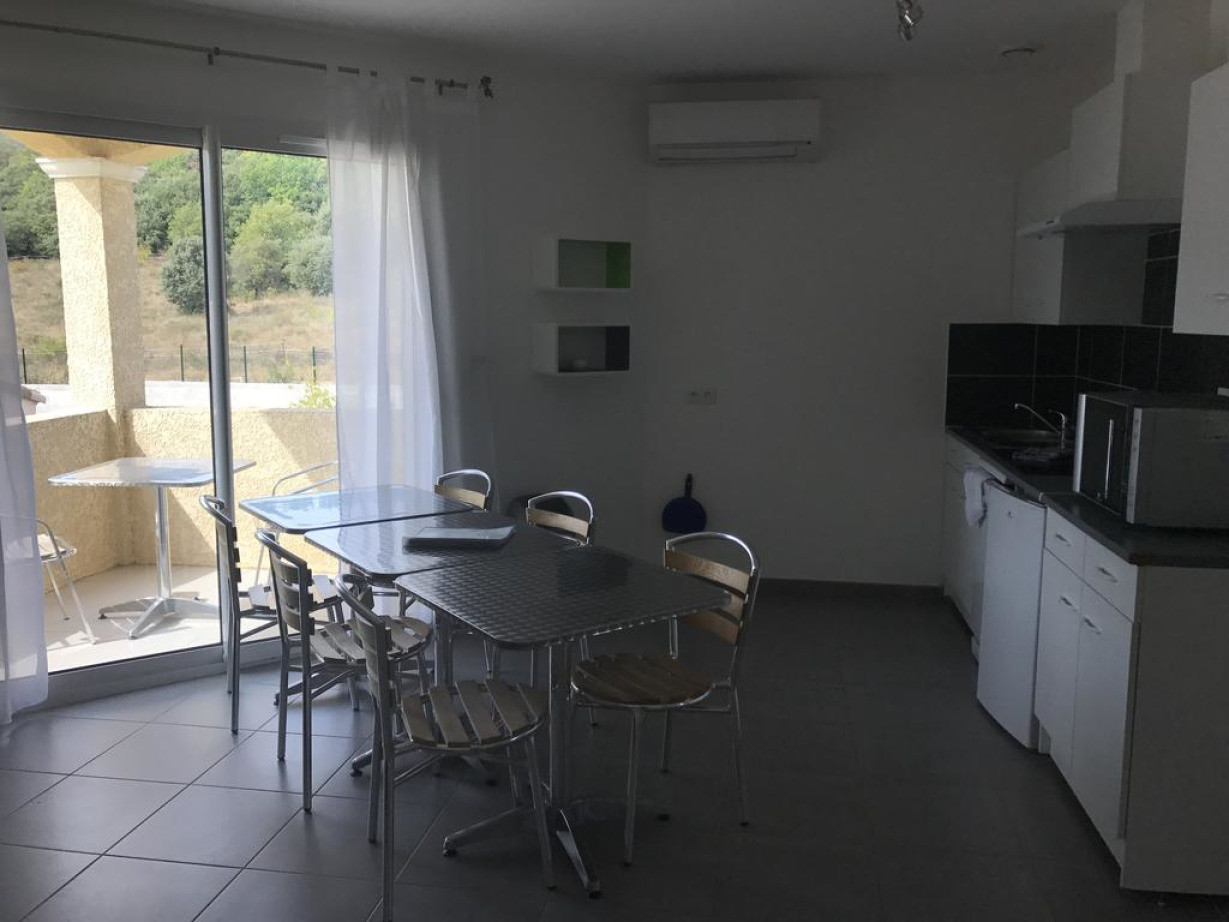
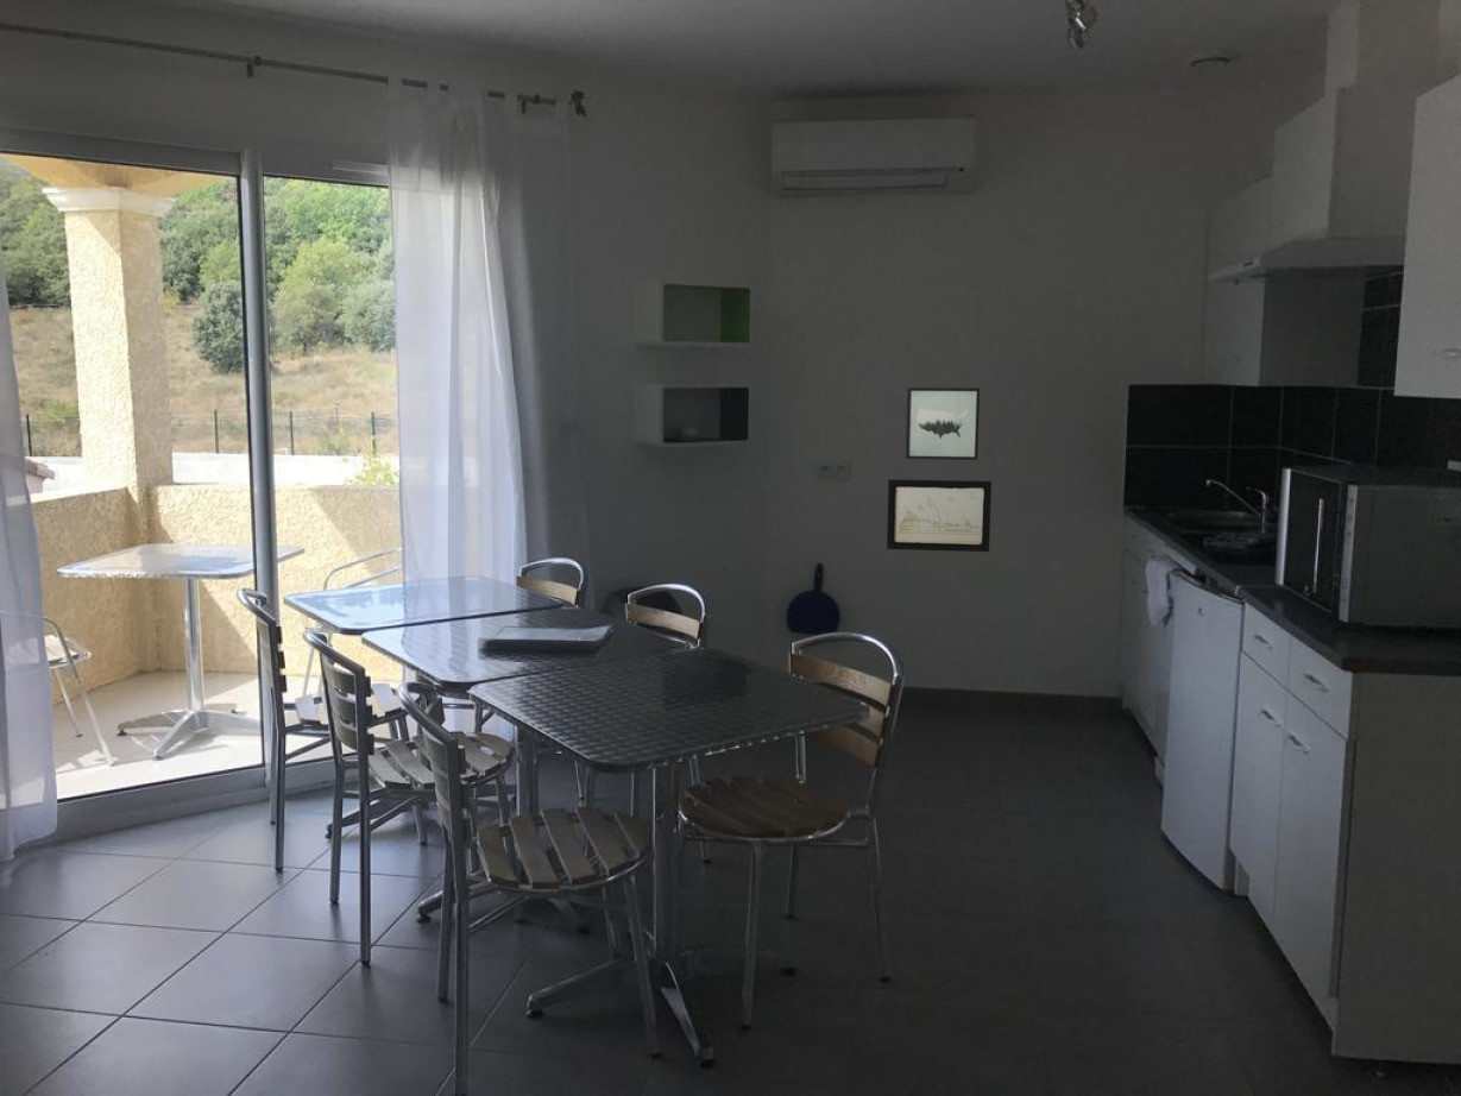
+ wall art [886,478,993,553]
+ wall art [905,386,981,461]
